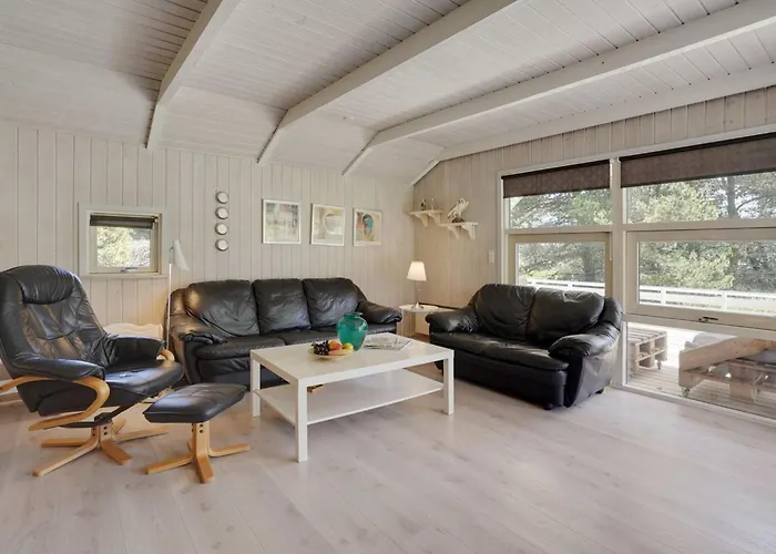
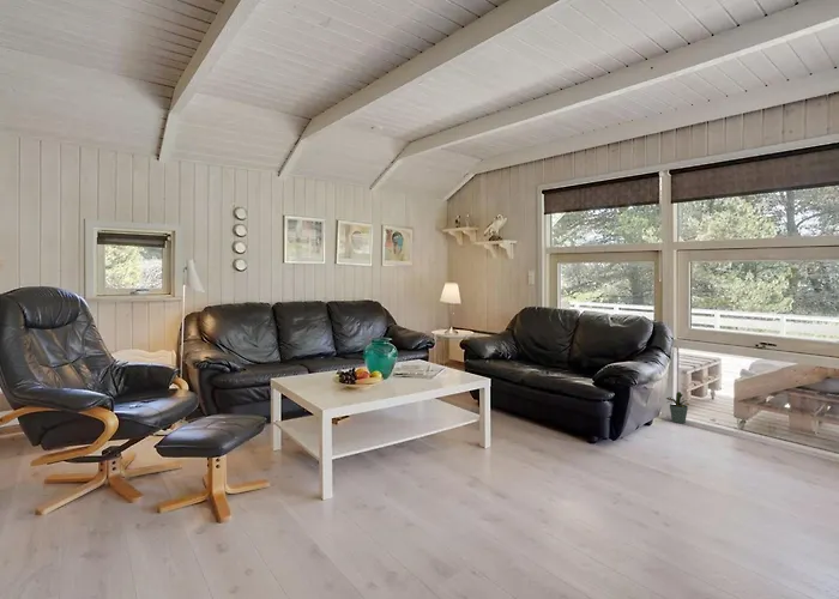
+ potted plant [665,391,690,424]
